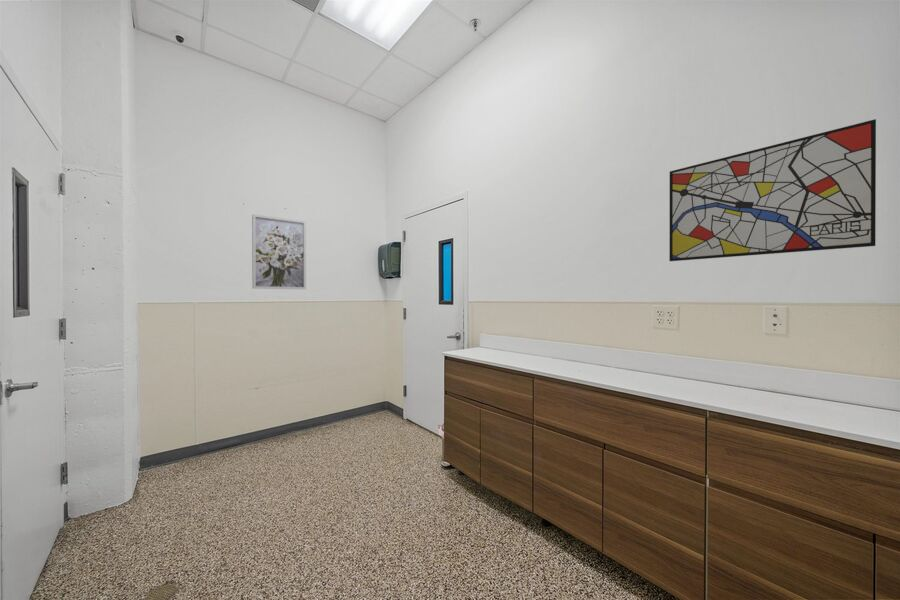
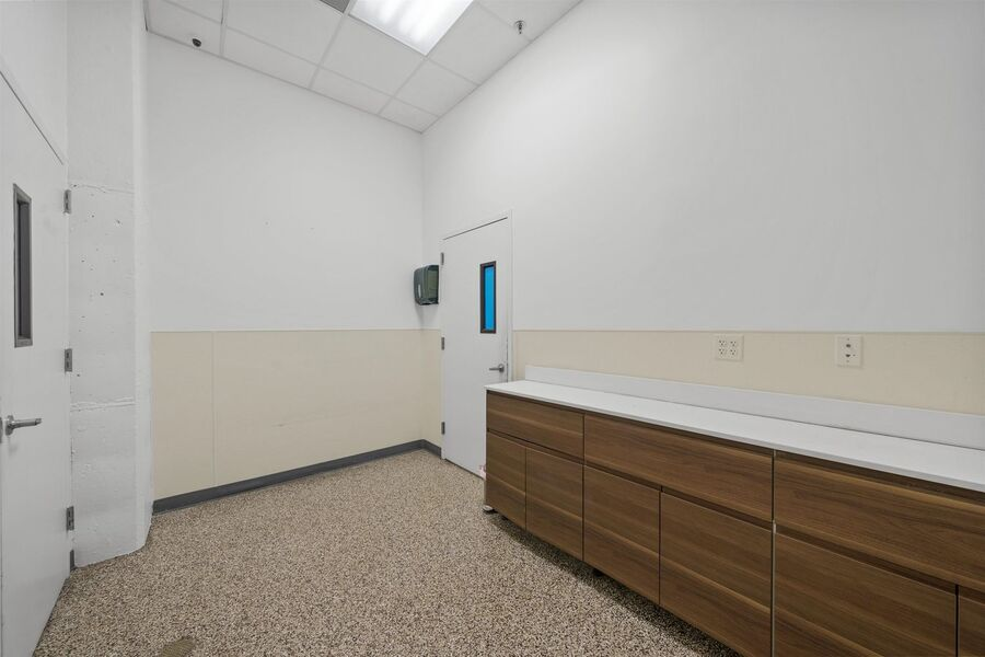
- wall art [668,118,877,262]
- wall art [251,213,307,290]
